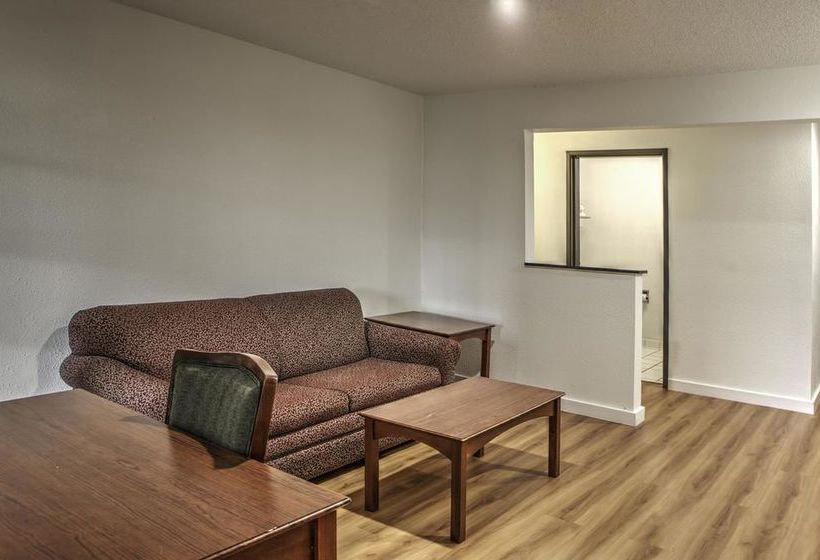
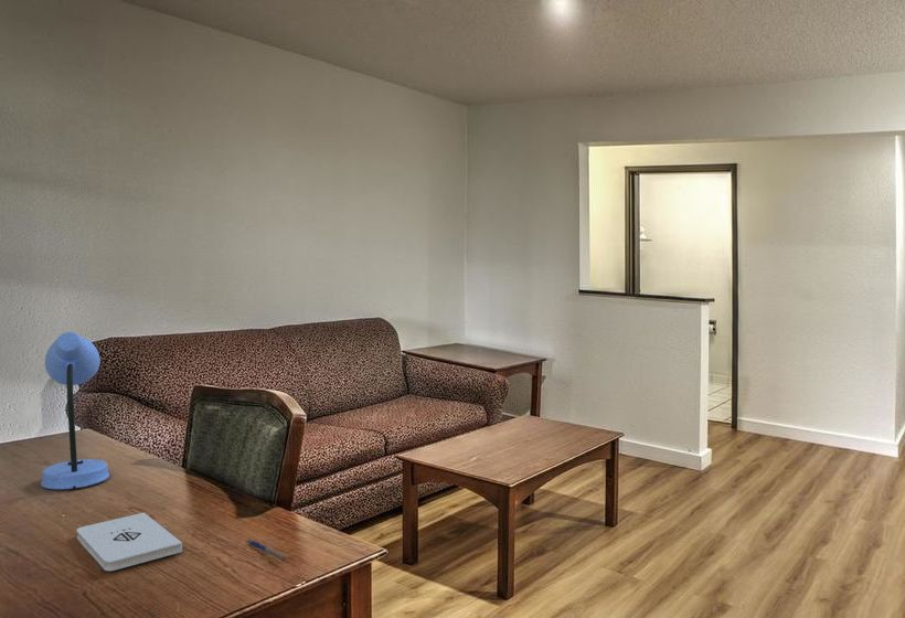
+ notepad [76,512,183,572]
+ desk lamp [40,331,110,490]
+ pen [244,537,288,562]
